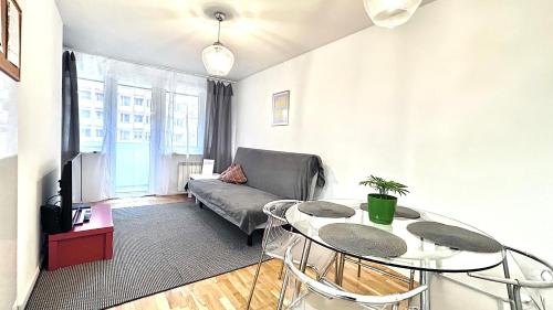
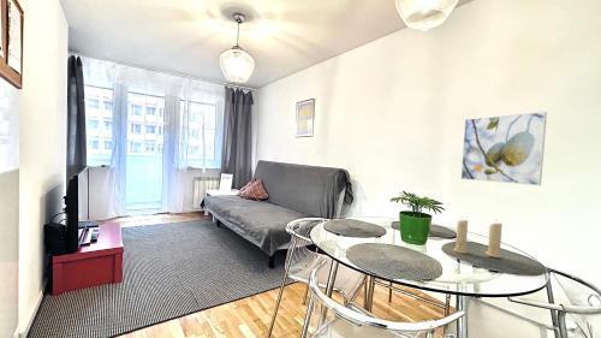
+ candle [452,214,504,259]
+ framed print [460,111,548,186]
